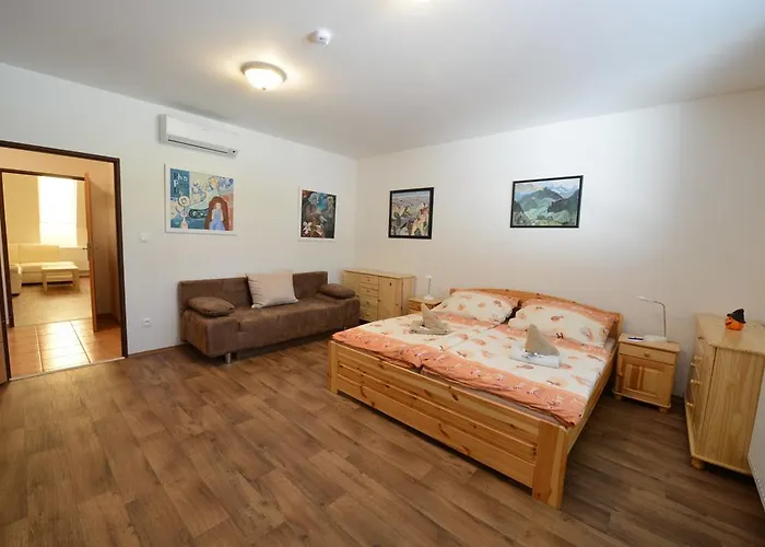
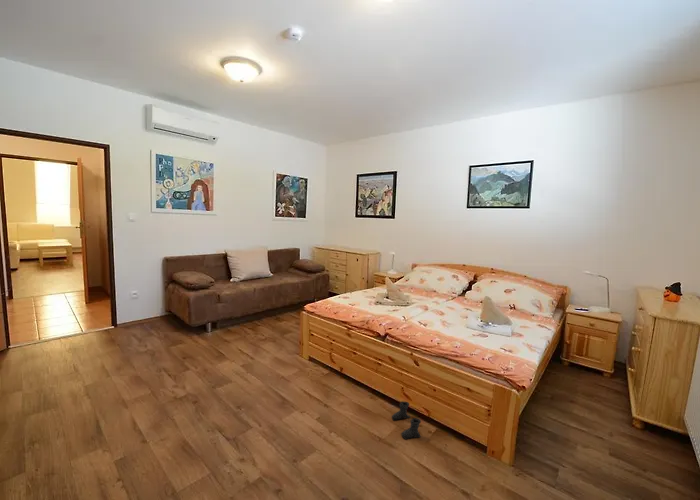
+ boots [391,400,422,440]
